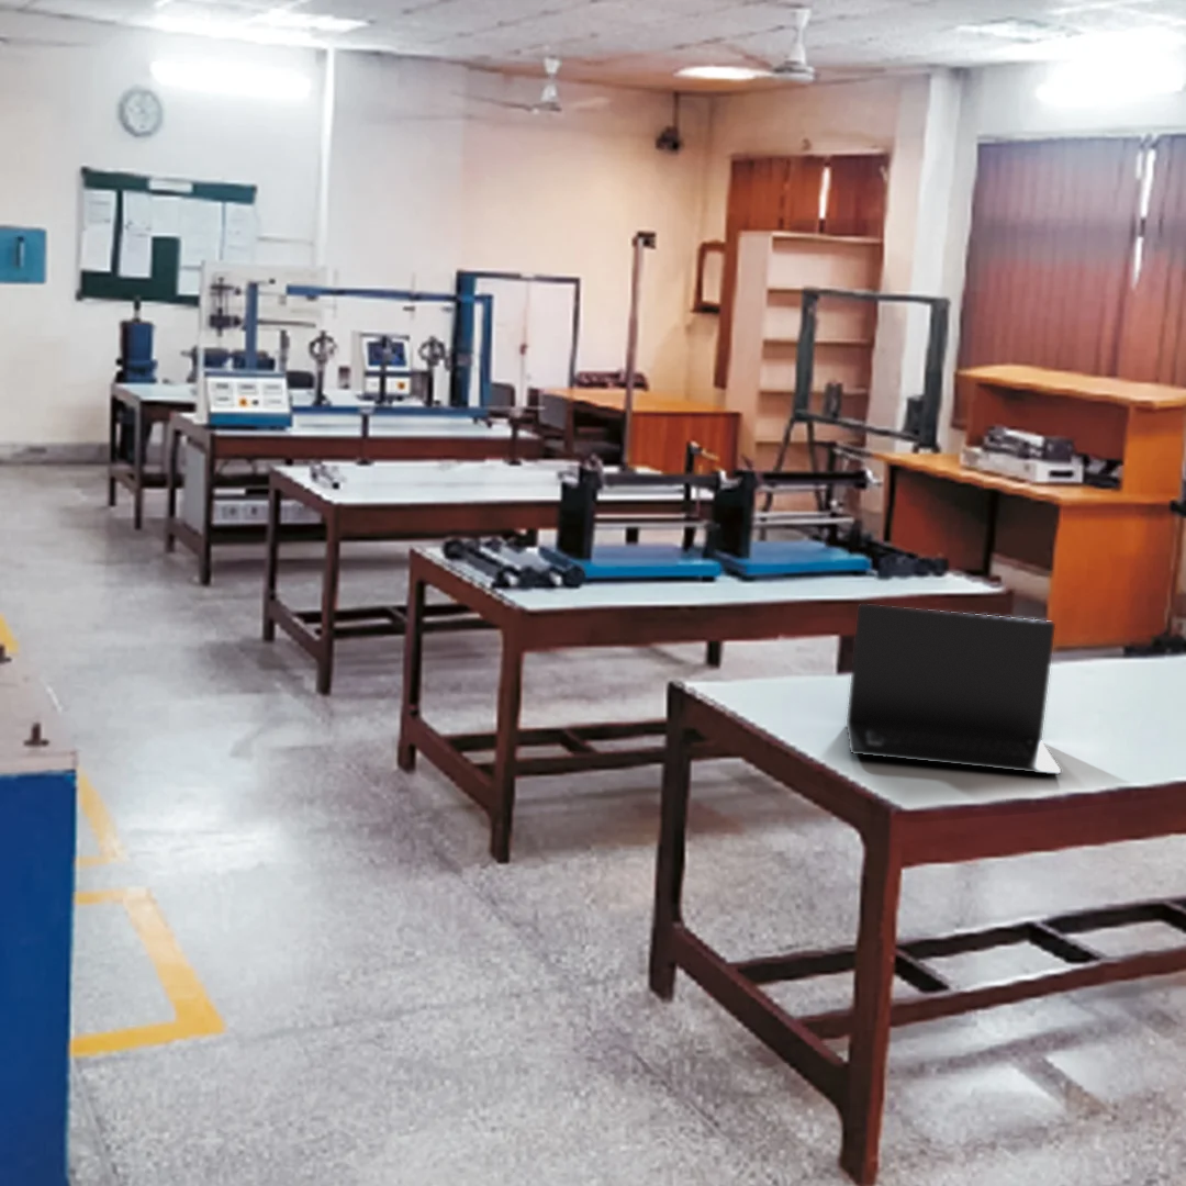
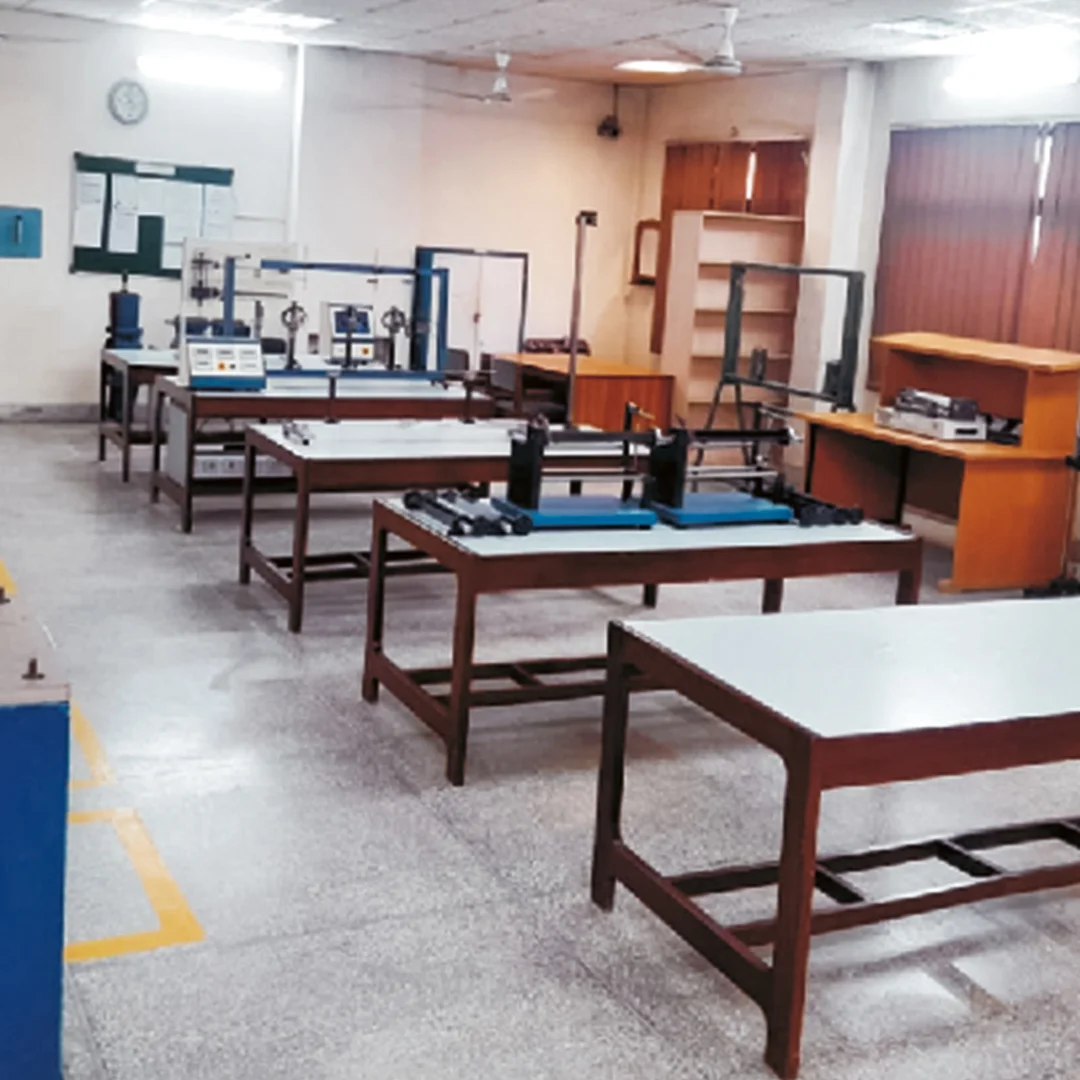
- laptop [846,603,1062,775]
